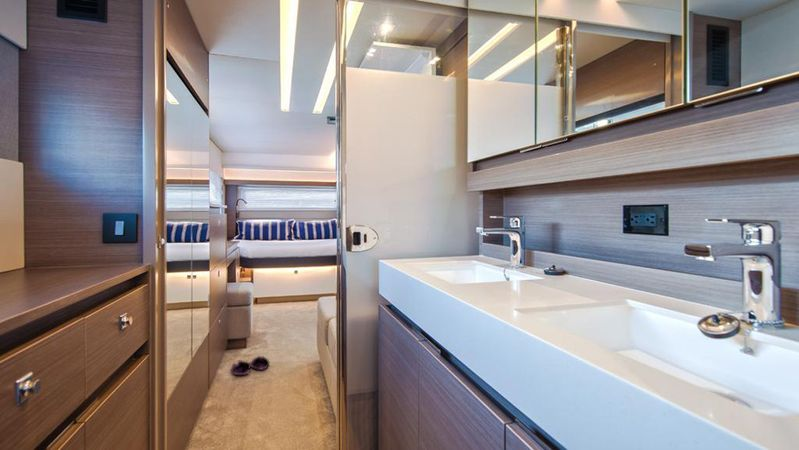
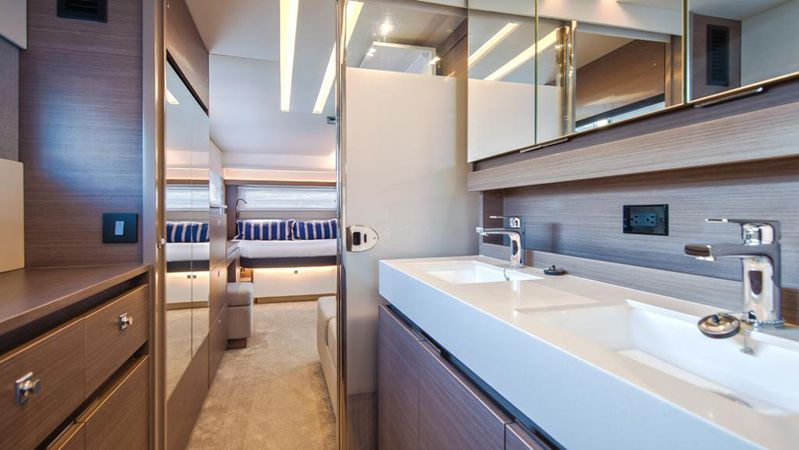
- slippers [230,355,271,376]
